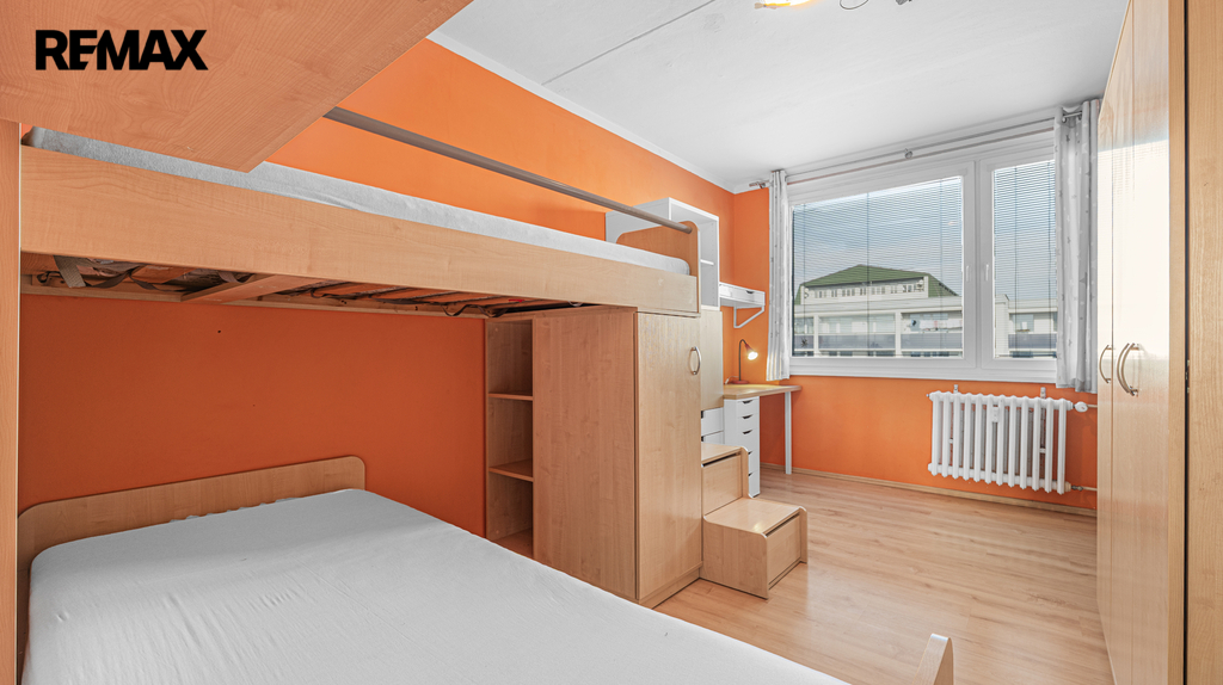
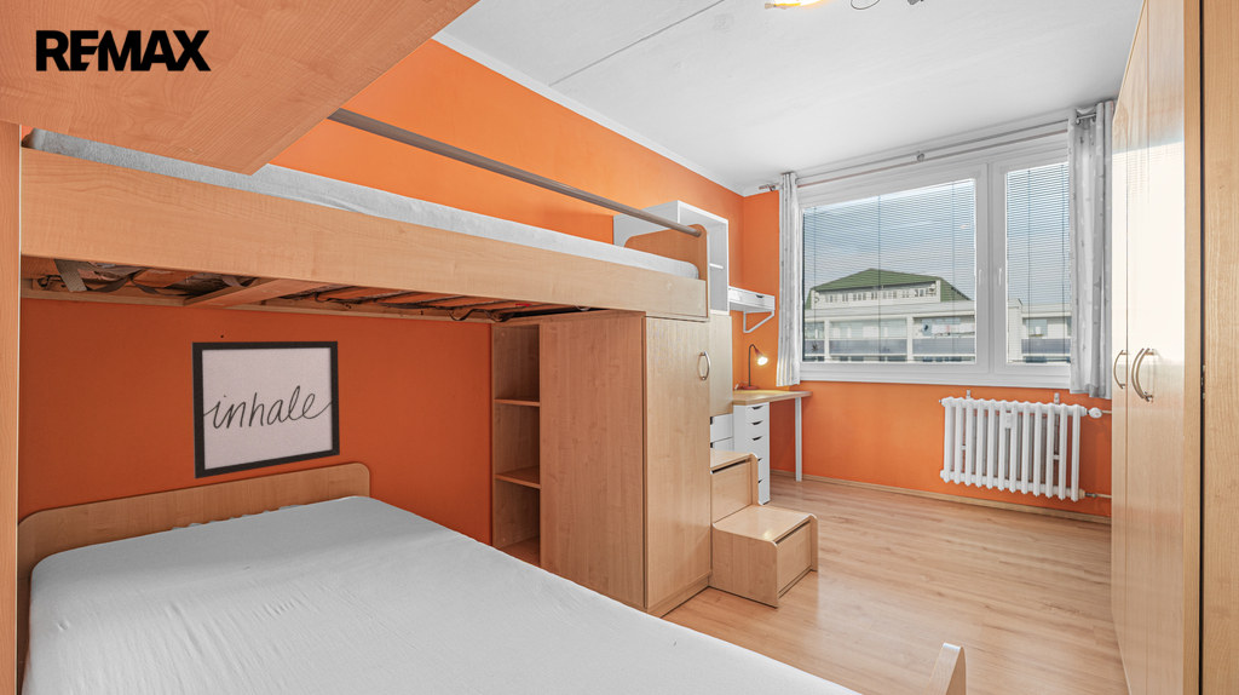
+ wall art [190,340,341,479]
